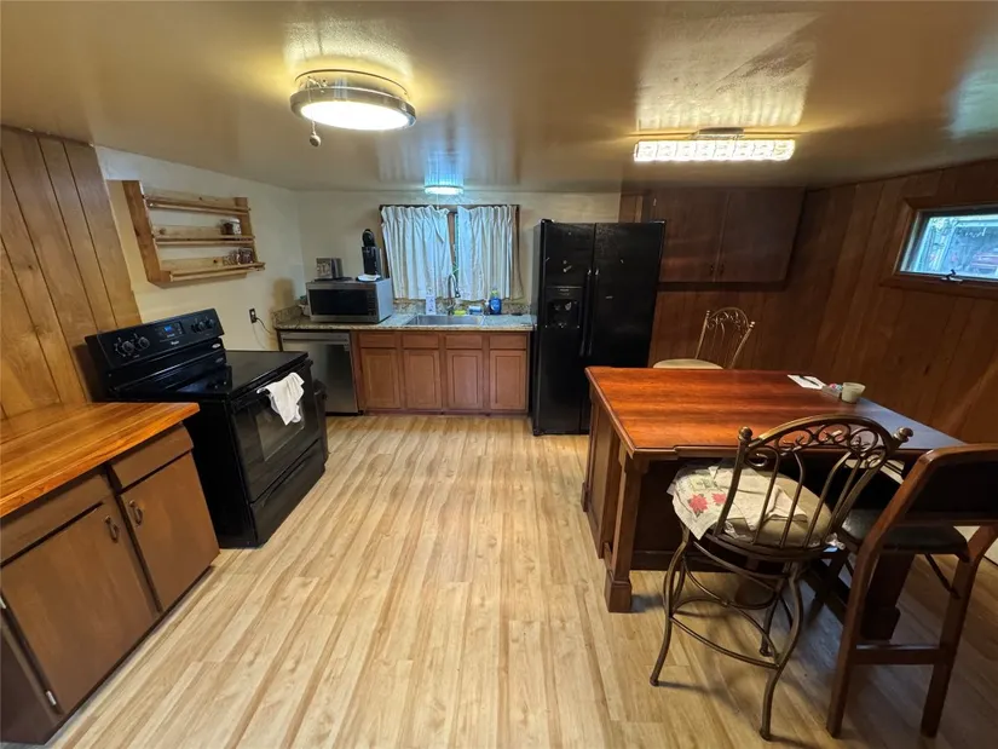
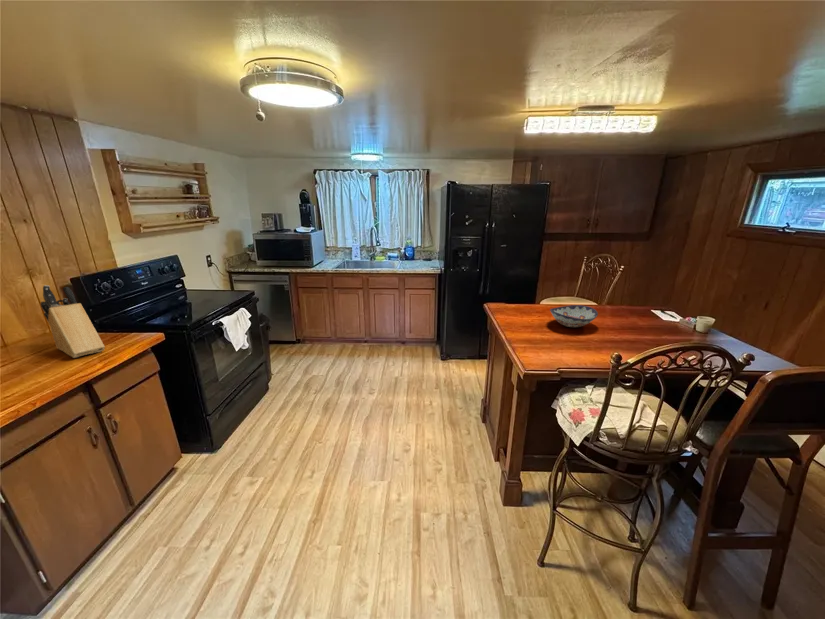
+ knife block [40,284,106,359]
+ decorative bowl [549,304,599,328]
